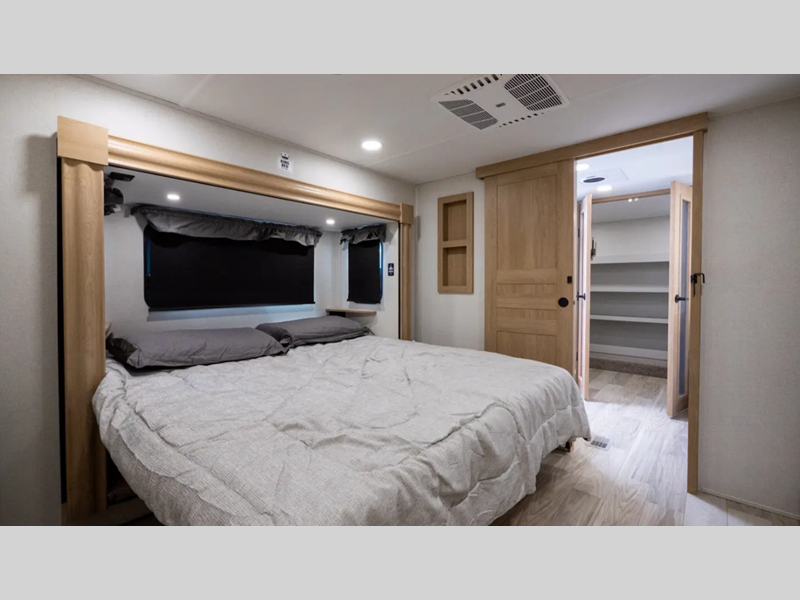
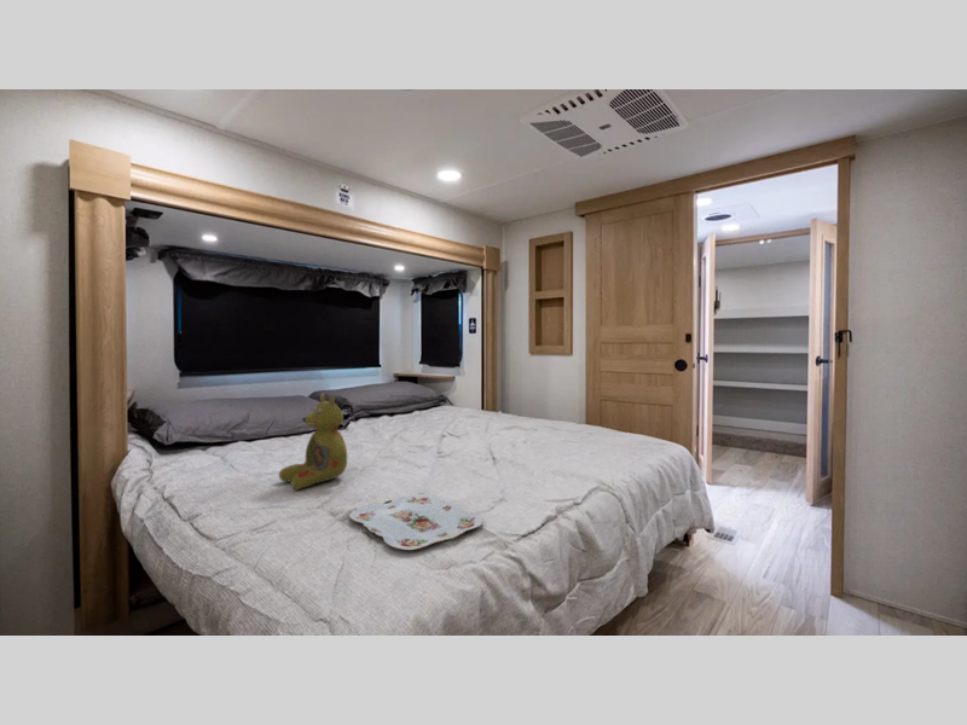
+ serving tray [348,493,485,551]
+ stuffed bear [278,392,348,491]
